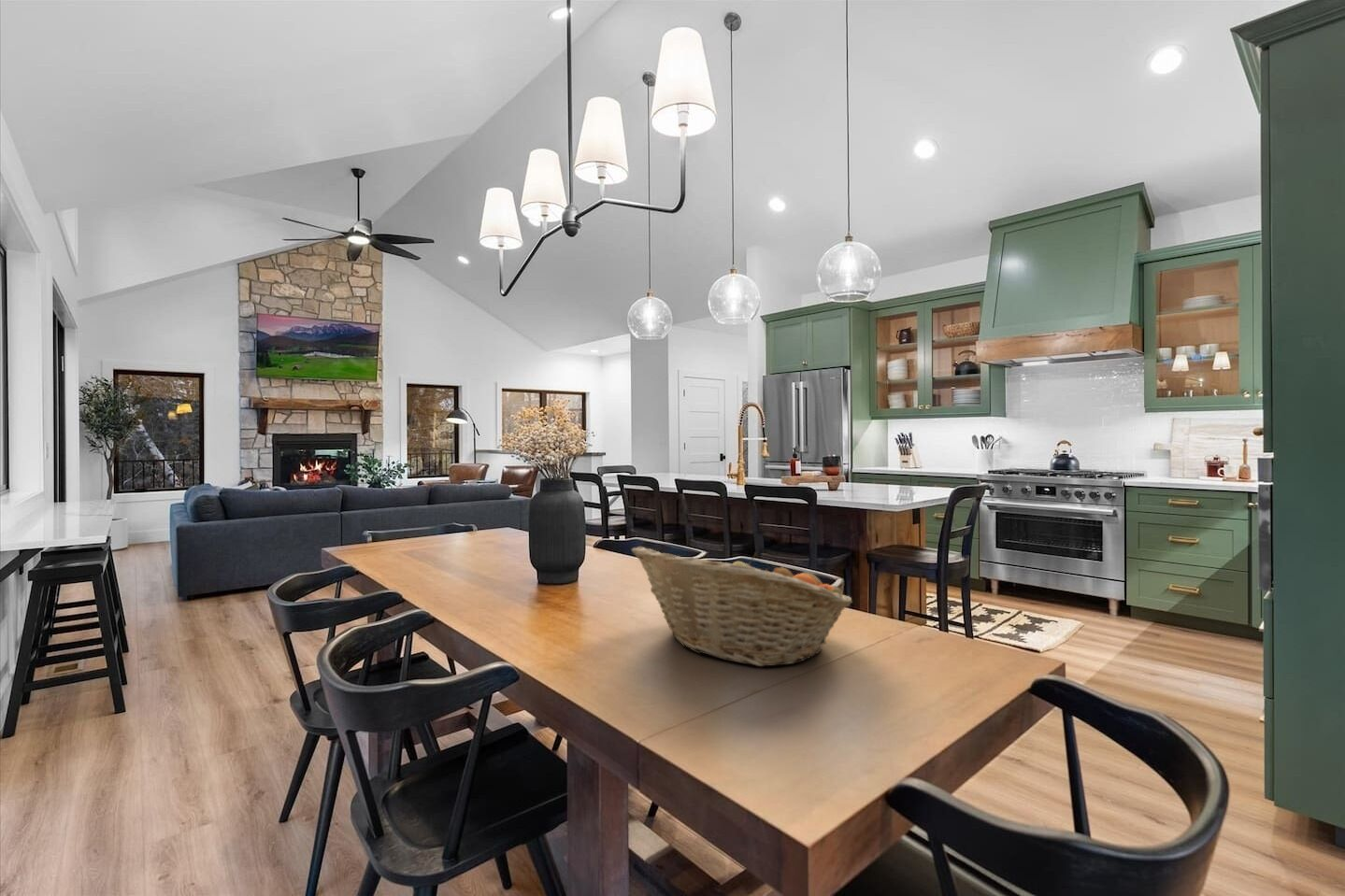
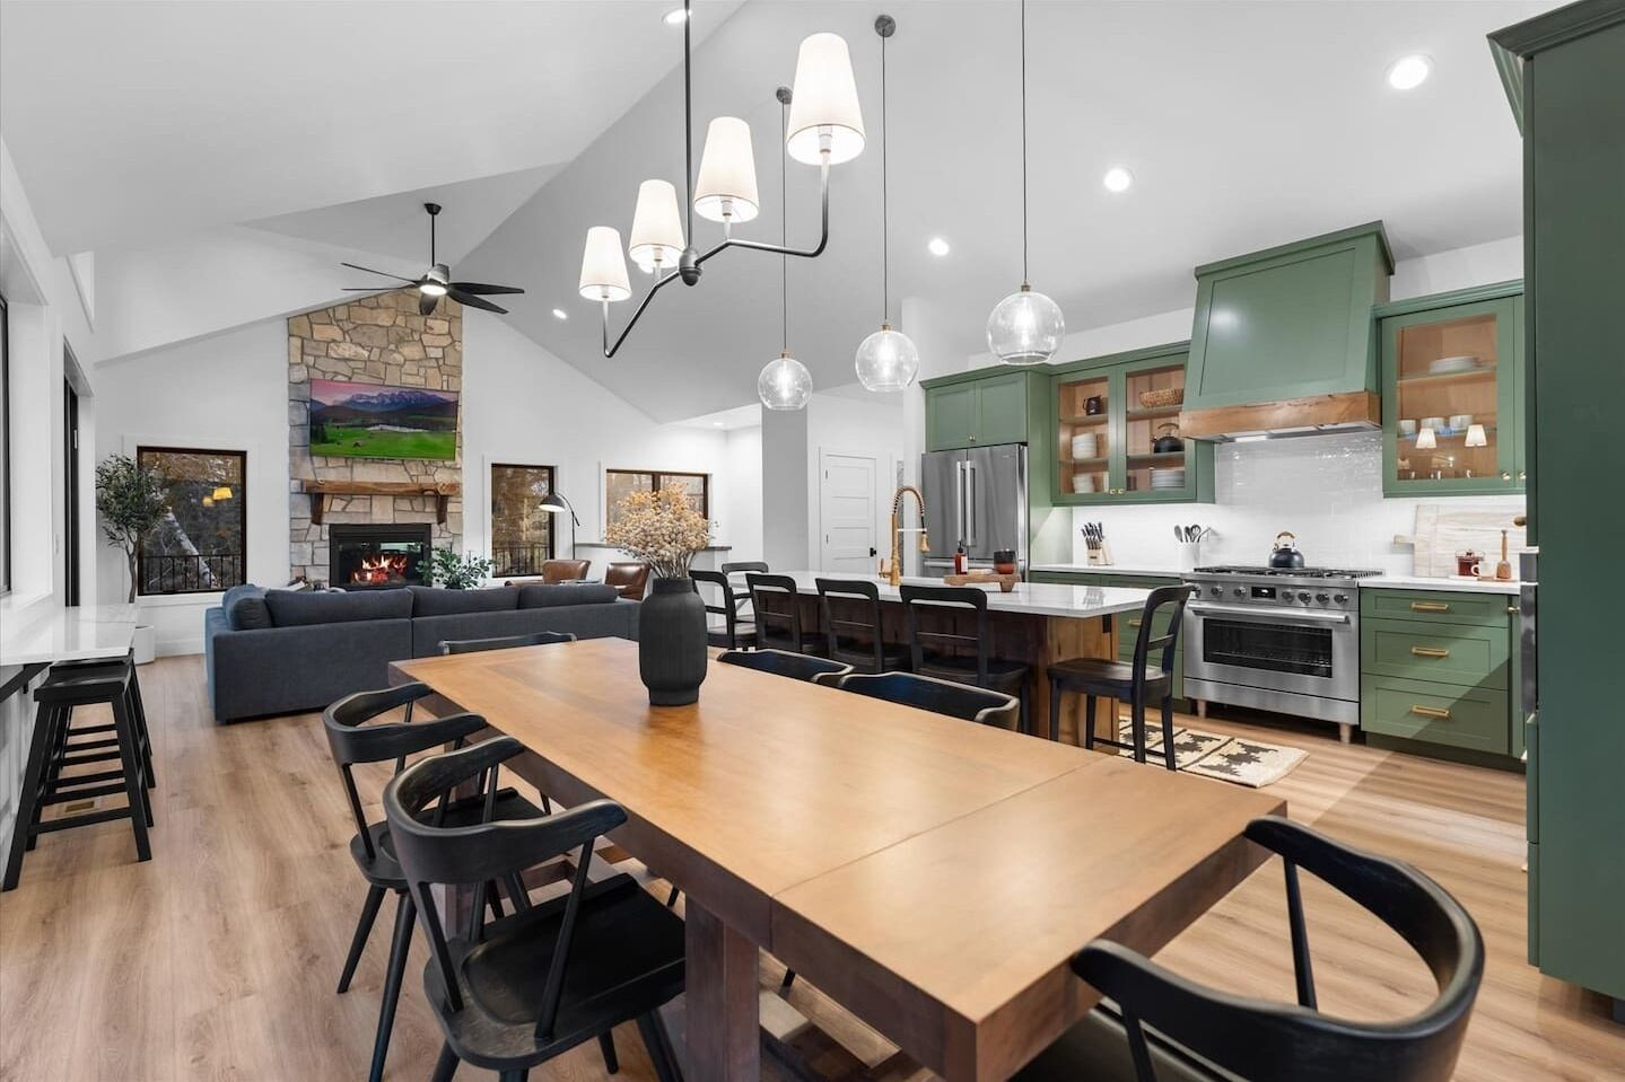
- fruit basket [631,546,853,667]
